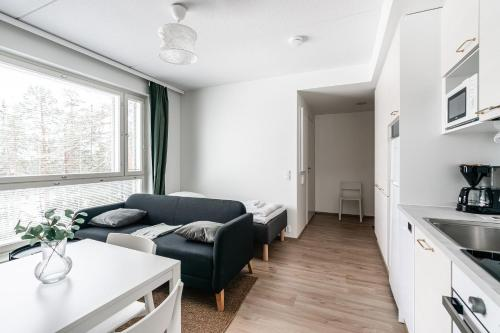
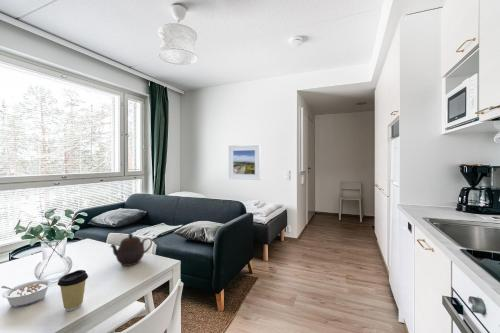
+ coffee cup [57,269,89,312]
+ teapot [109,233,153,267]
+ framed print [228,144,261,181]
+ legume [0,279,53,308]
